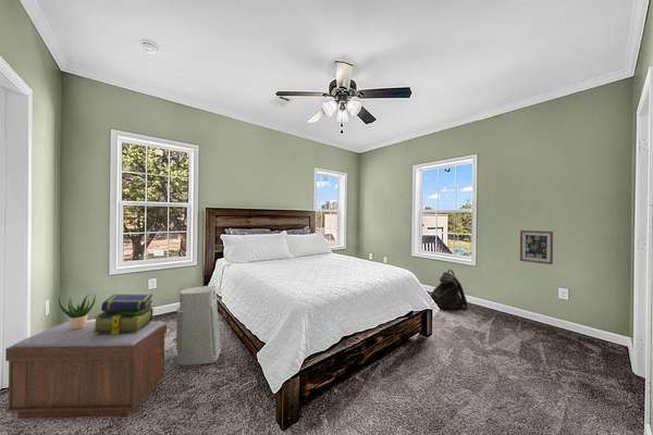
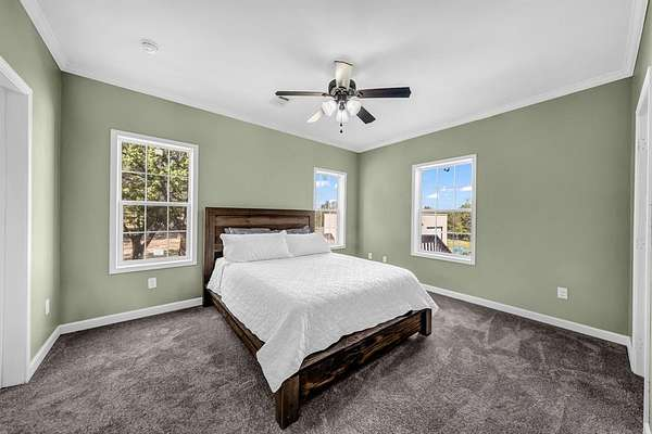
- bench [4,321,168,420]
- wall art [519,229,554,265]
- potted plant [58,293,97,330]
- backpack [430,269,469,311]
- stack of books [93,294,155,335]
- air purifier [175,285,222,366]
